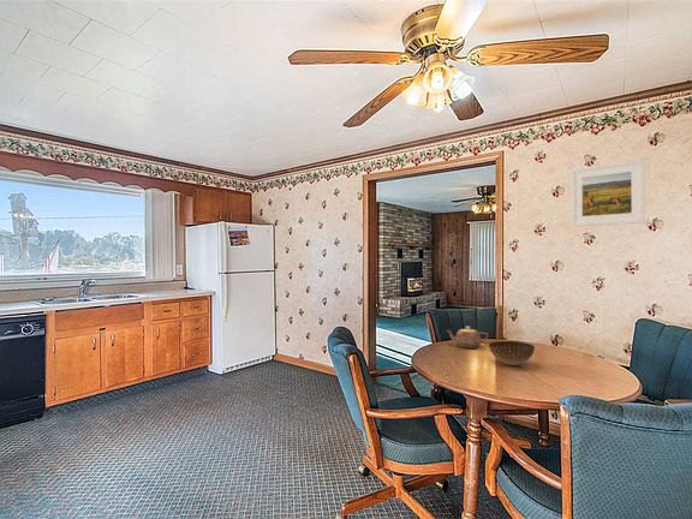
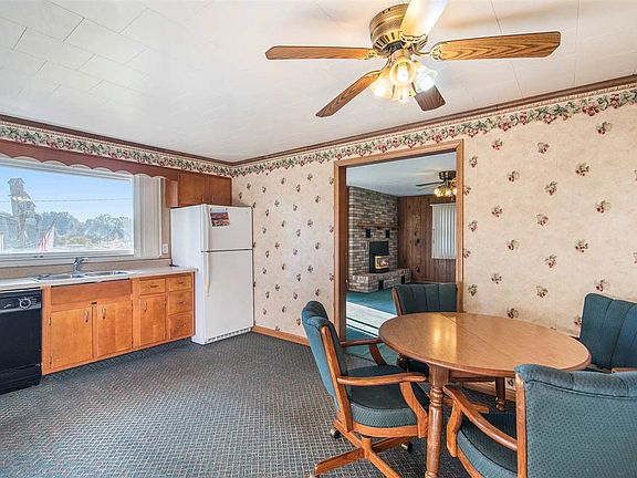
- bowl [488,340,536,366]
- teapot [446,326,489,350]
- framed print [569,159,646,228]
